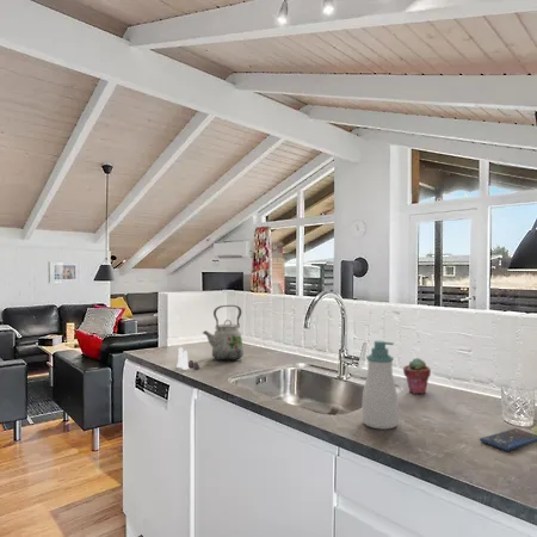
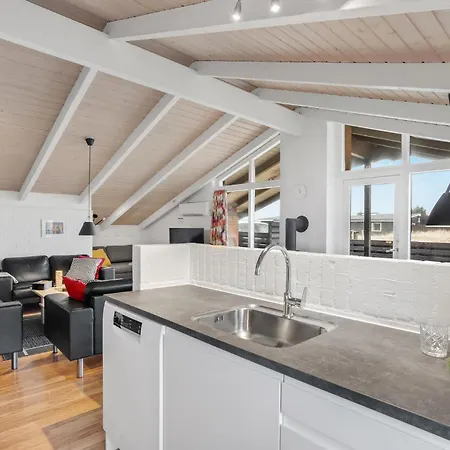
- potted succulent [402,357,432,395]
- salt and pepper shaker set [175,346,200,370]
- kettle [202,304,245,362]
- smartphone [479,427,537,452]
- soap bottle [360,340,400,431]
